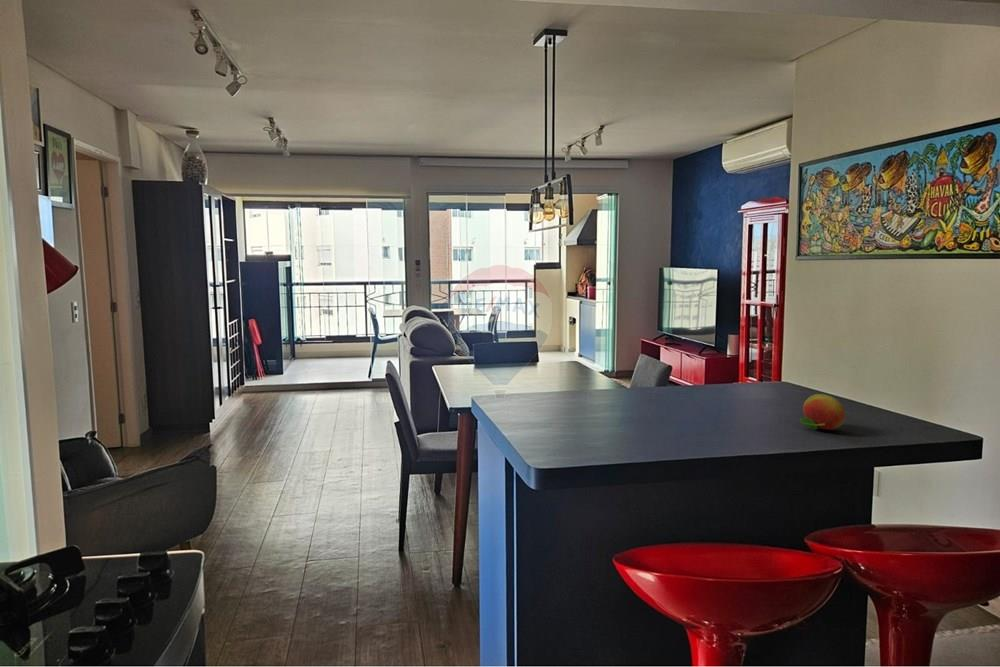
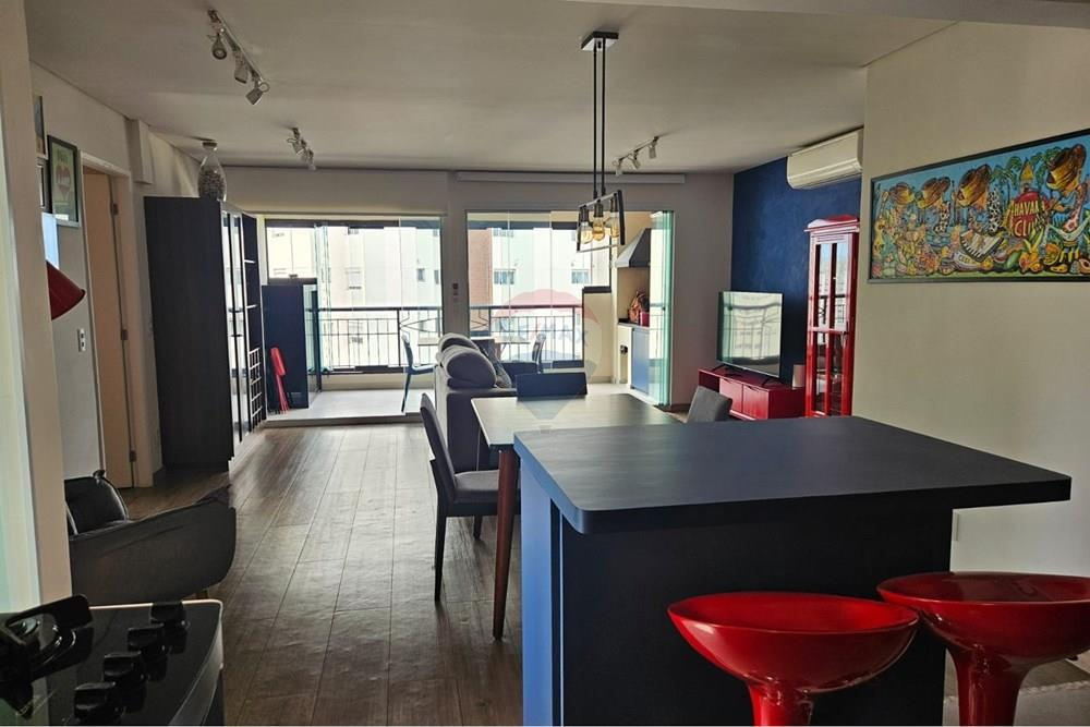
- fruit [799,393,846,431]
